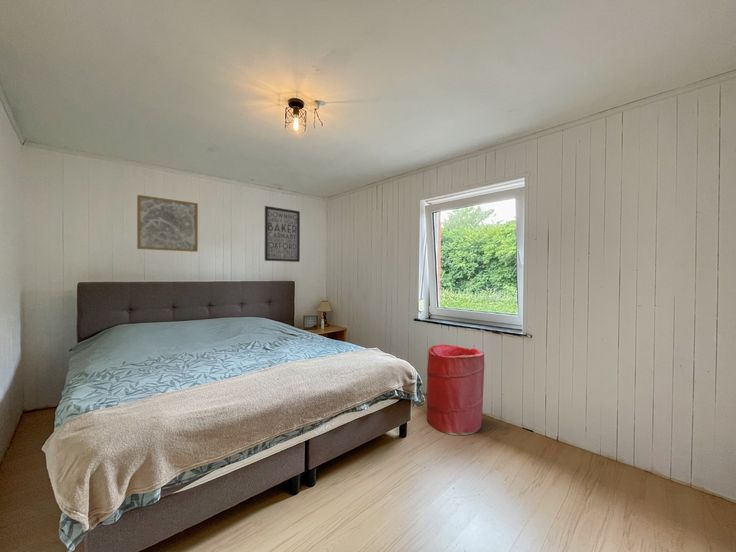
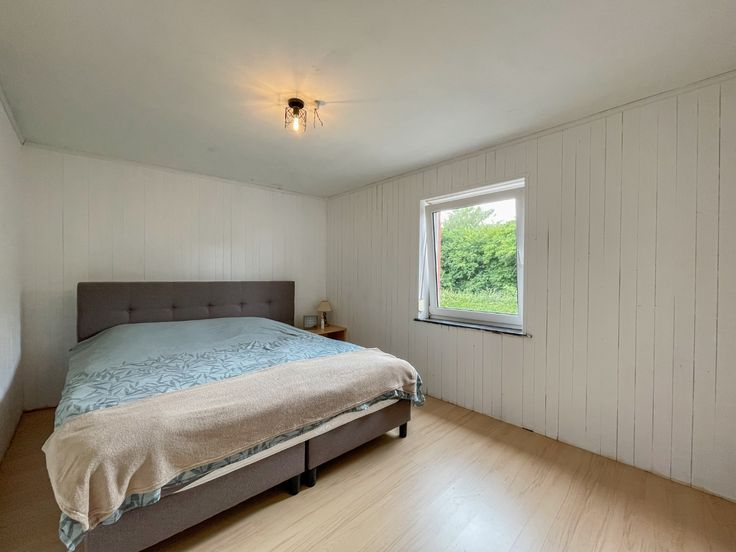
- laundry hamper [426,344,486,436]
- wall art [136,194,199,253]
- wall art [264,205,301,263]
